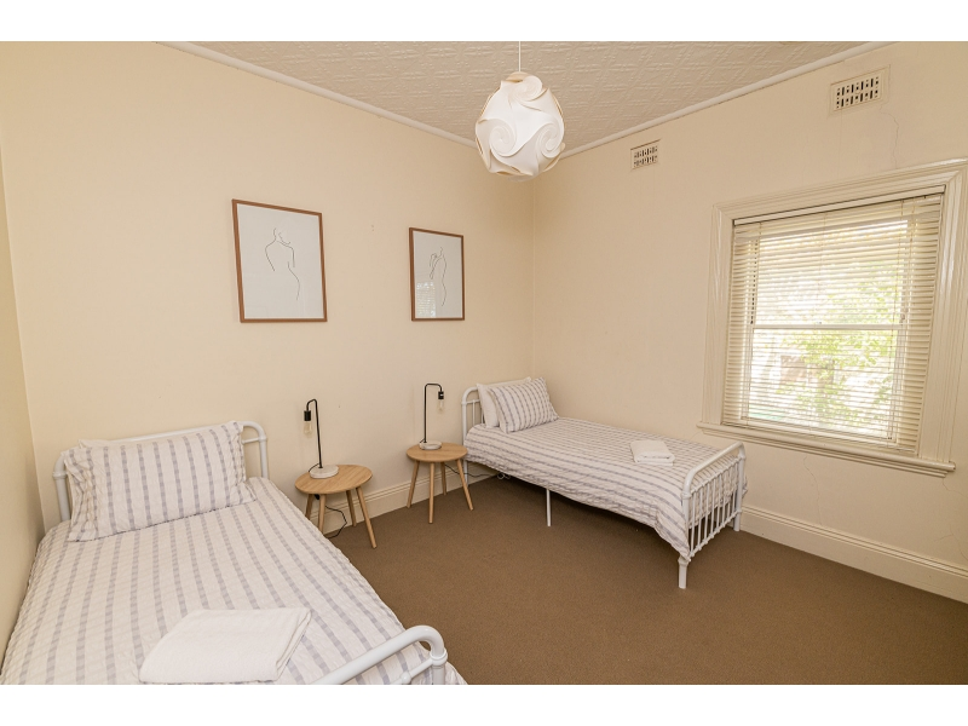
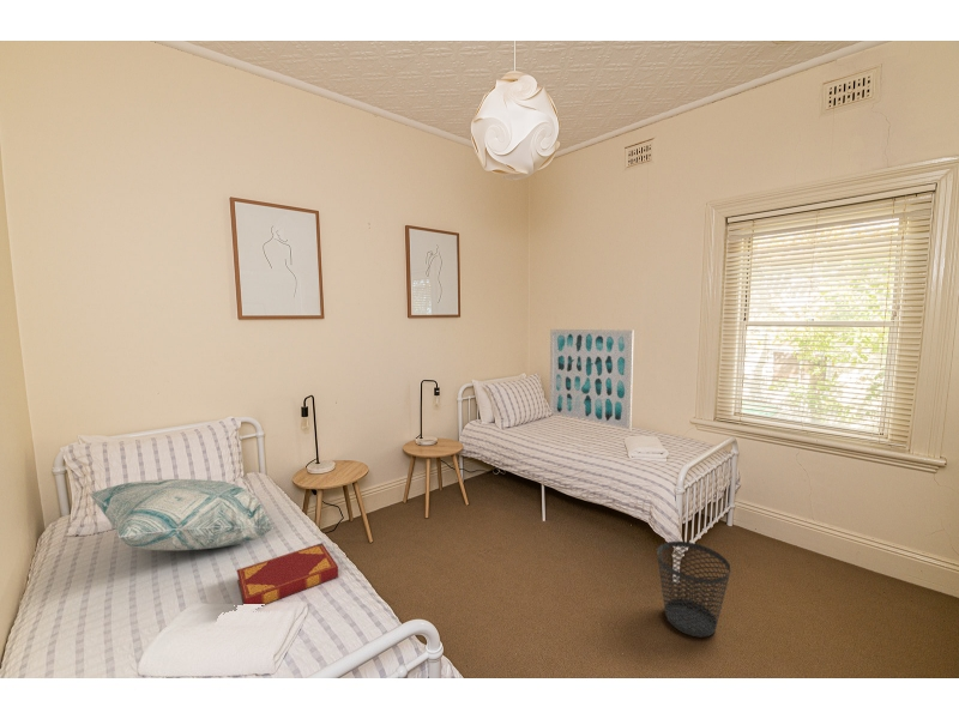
+ wall art [549,328,635,430]
+ hardback book [236,542,339,605]
+ decorative pillow [88,478,275,551]
+ wastebasket [656,540,731,639]
